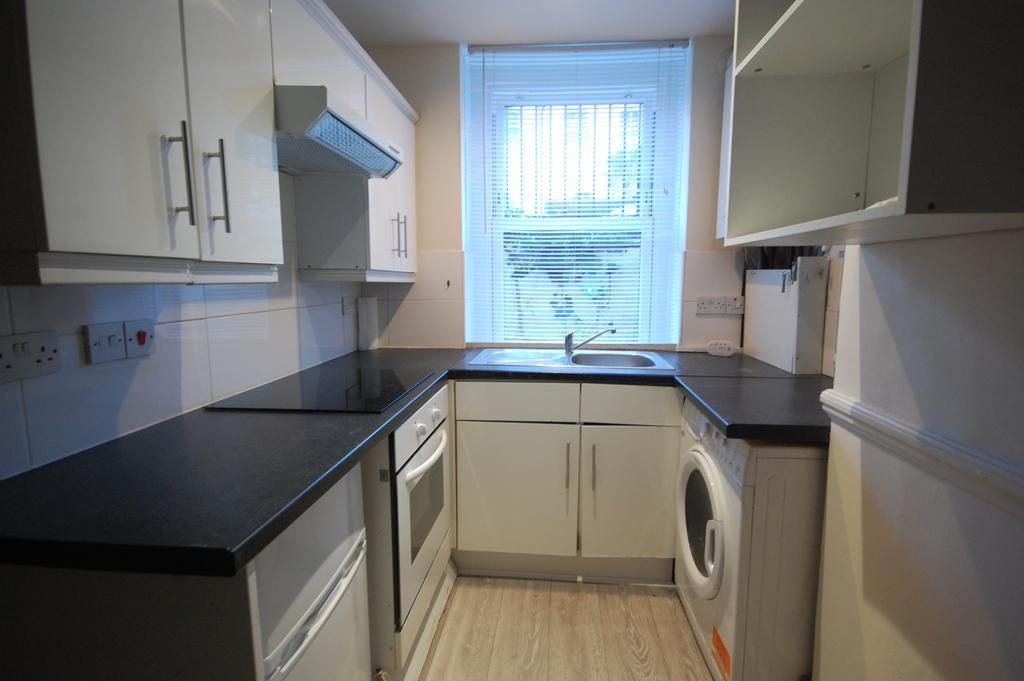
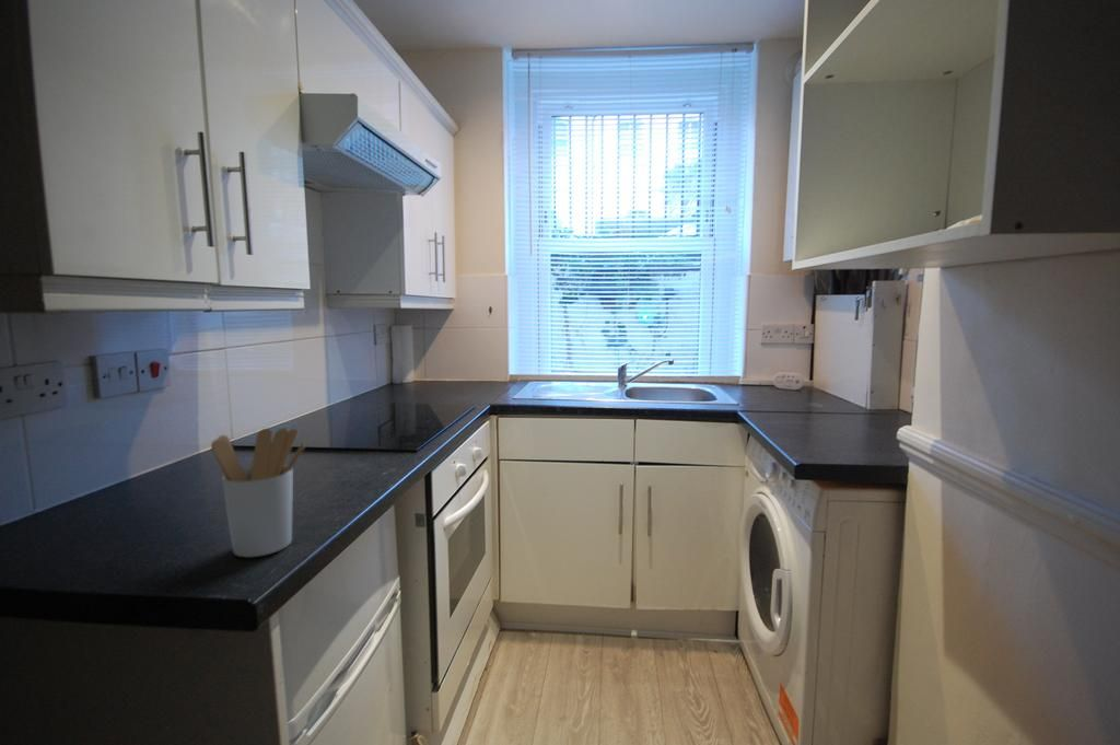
+ utensil holder [210,427,306,558]
